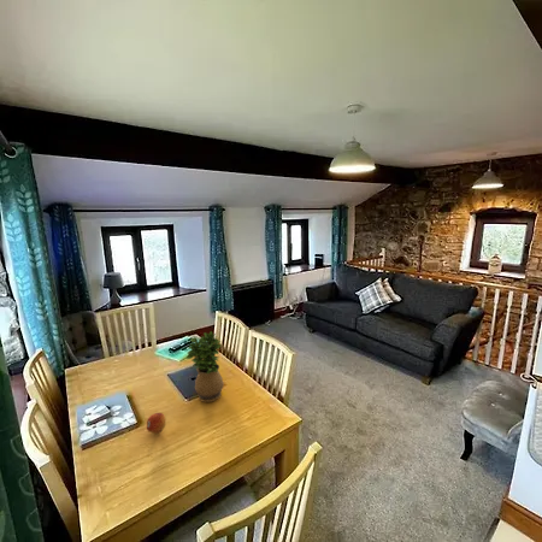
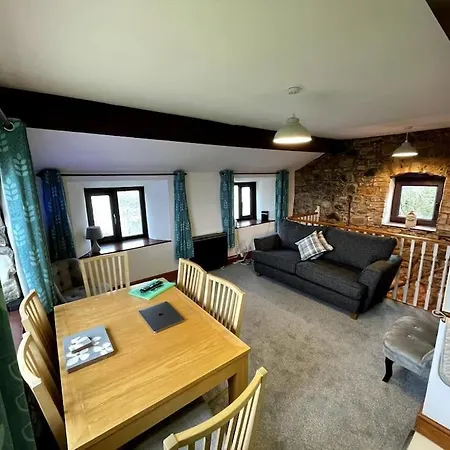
- potted plant [185,330,225,403]
- fruit [146,412,167,435]
